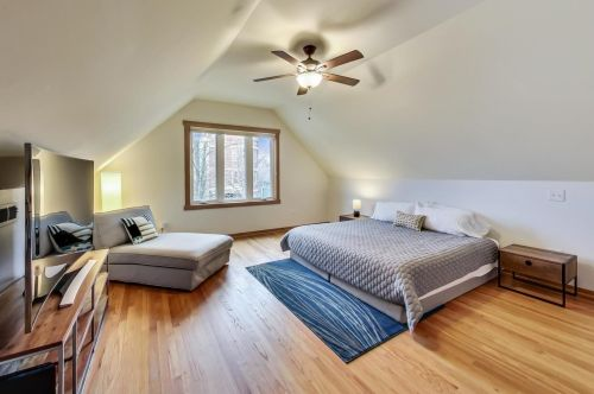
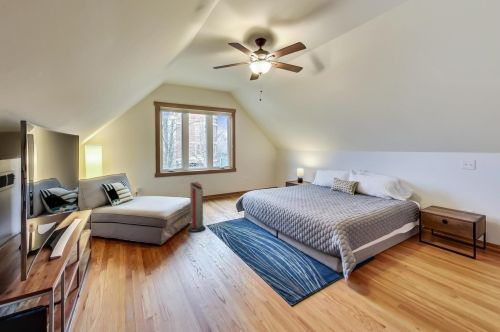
+ air purifier [187,181,207,233]
